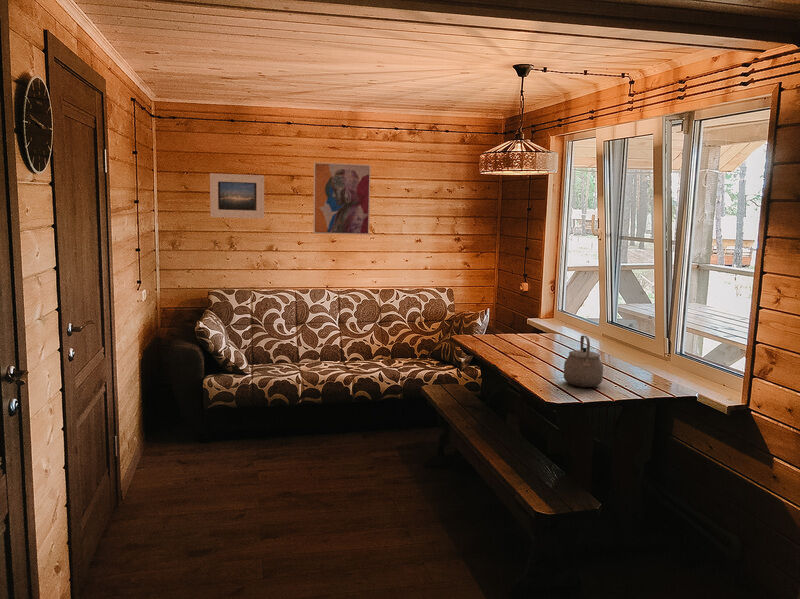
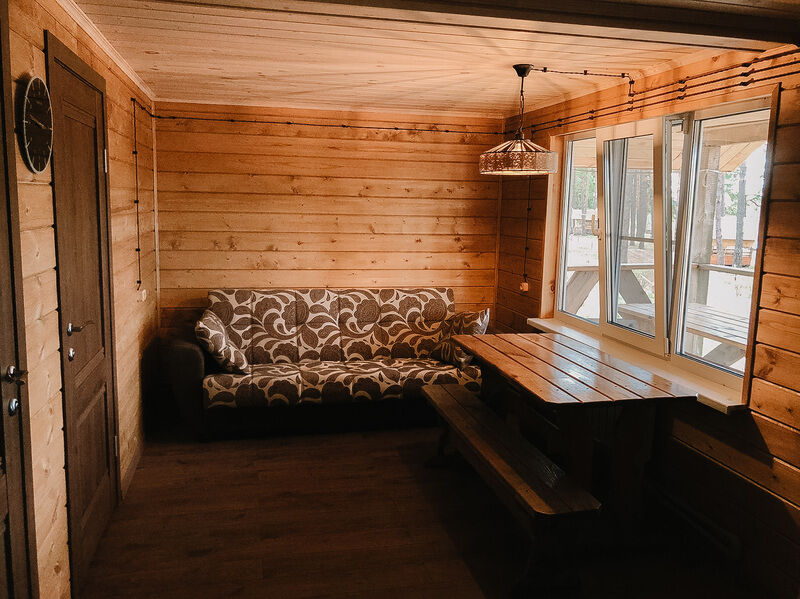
- tea kettle [563,334,604,388]
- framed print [209,172,265,219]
- wall art [312,161,372,236]
